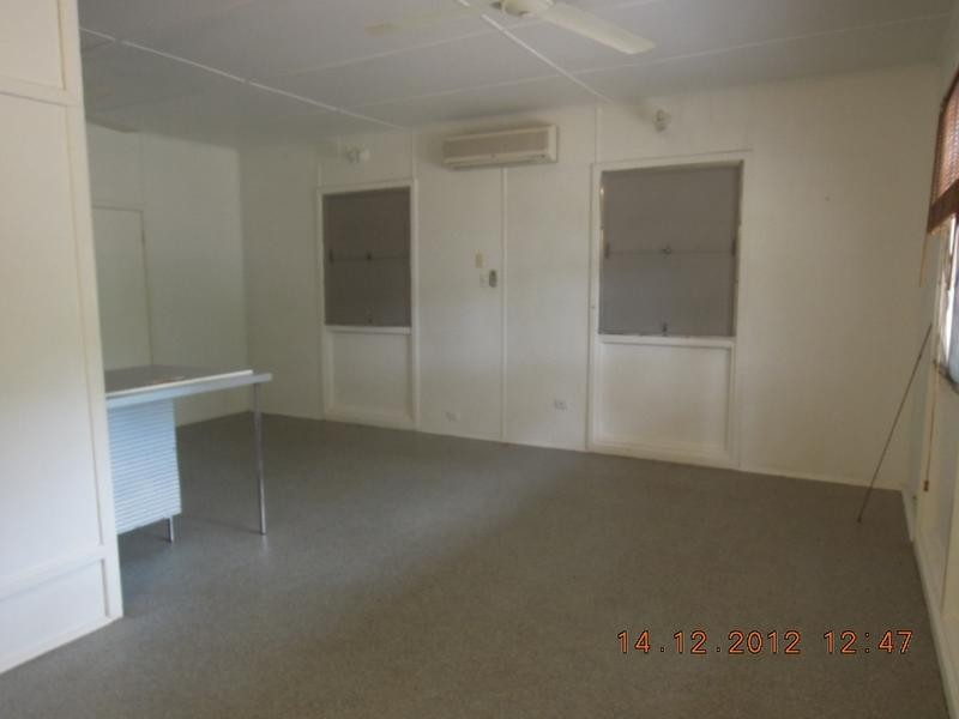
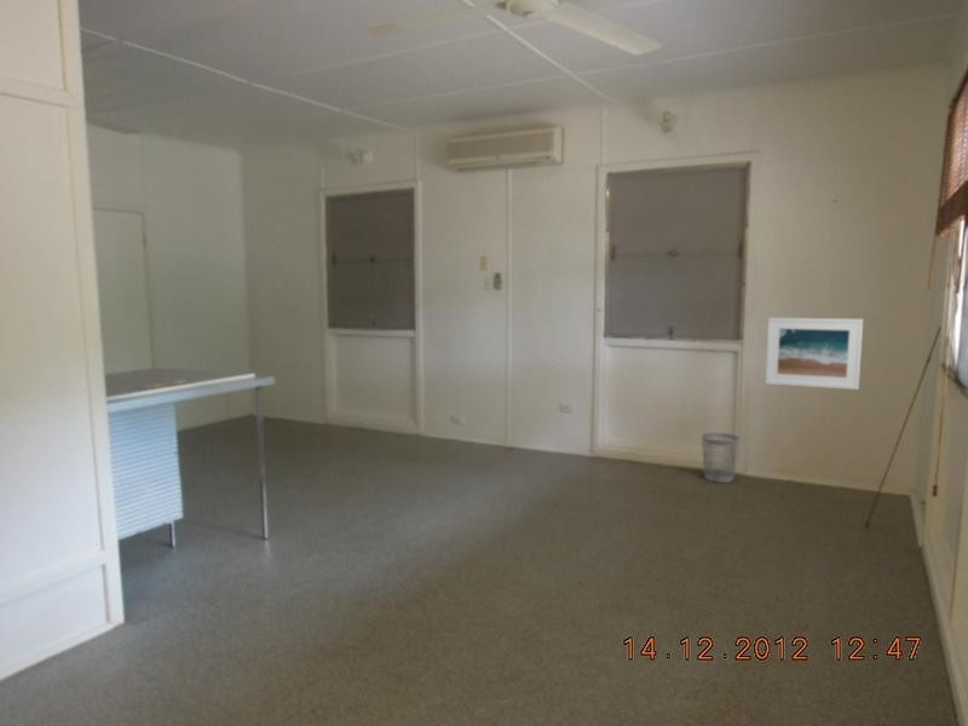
+ wastebasket [701,432,741,484]
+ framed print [764,316,864,391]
